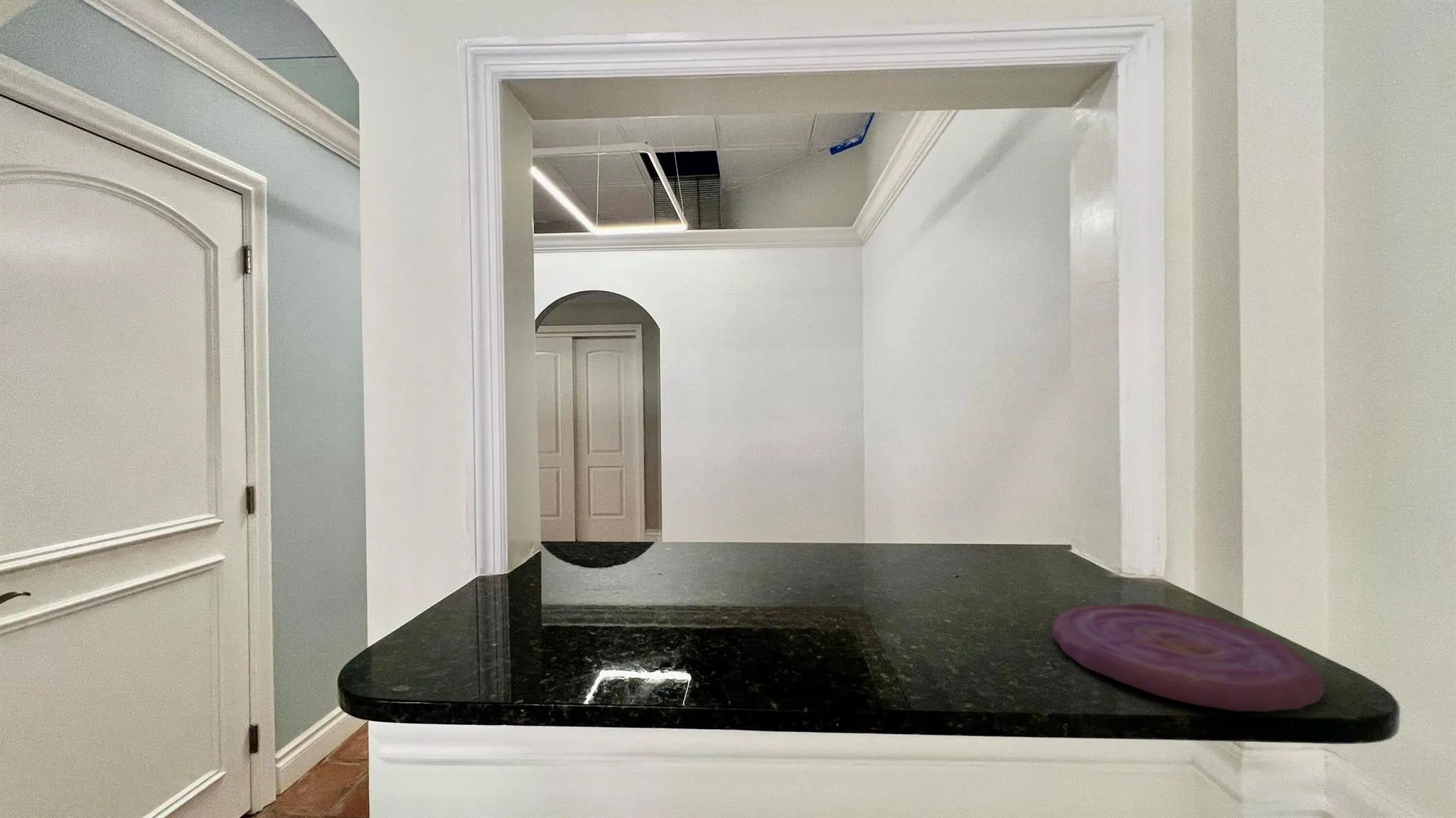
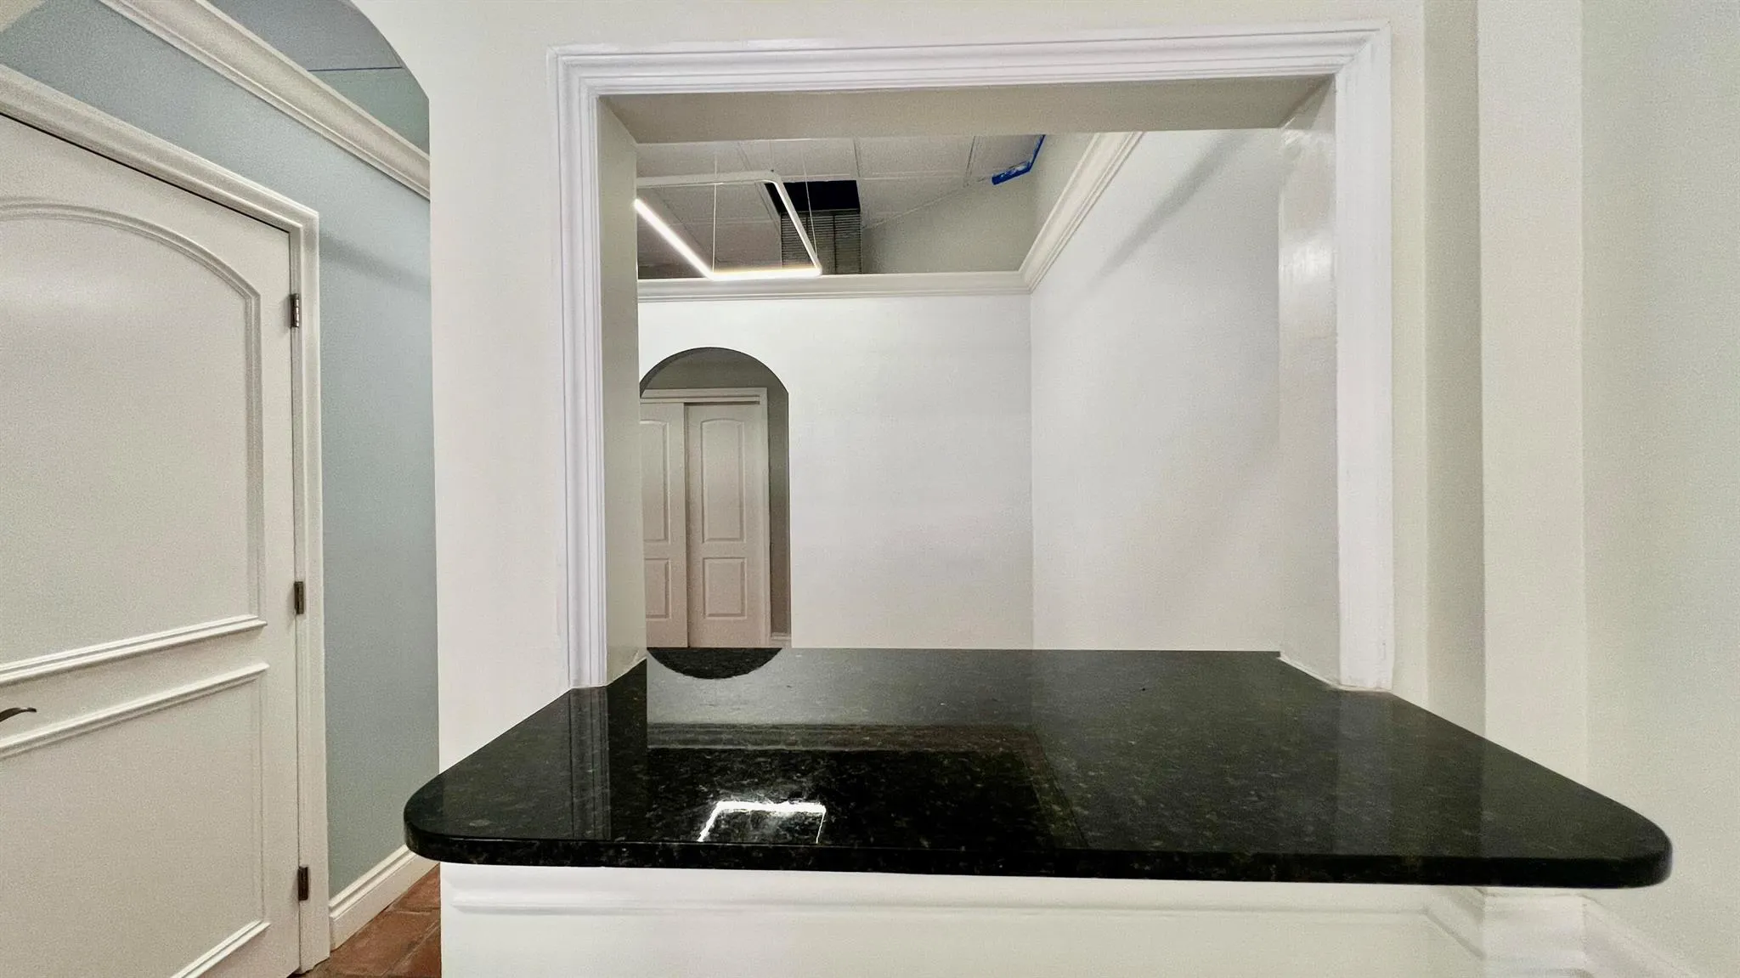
- plate [1051,603,1326,713]
